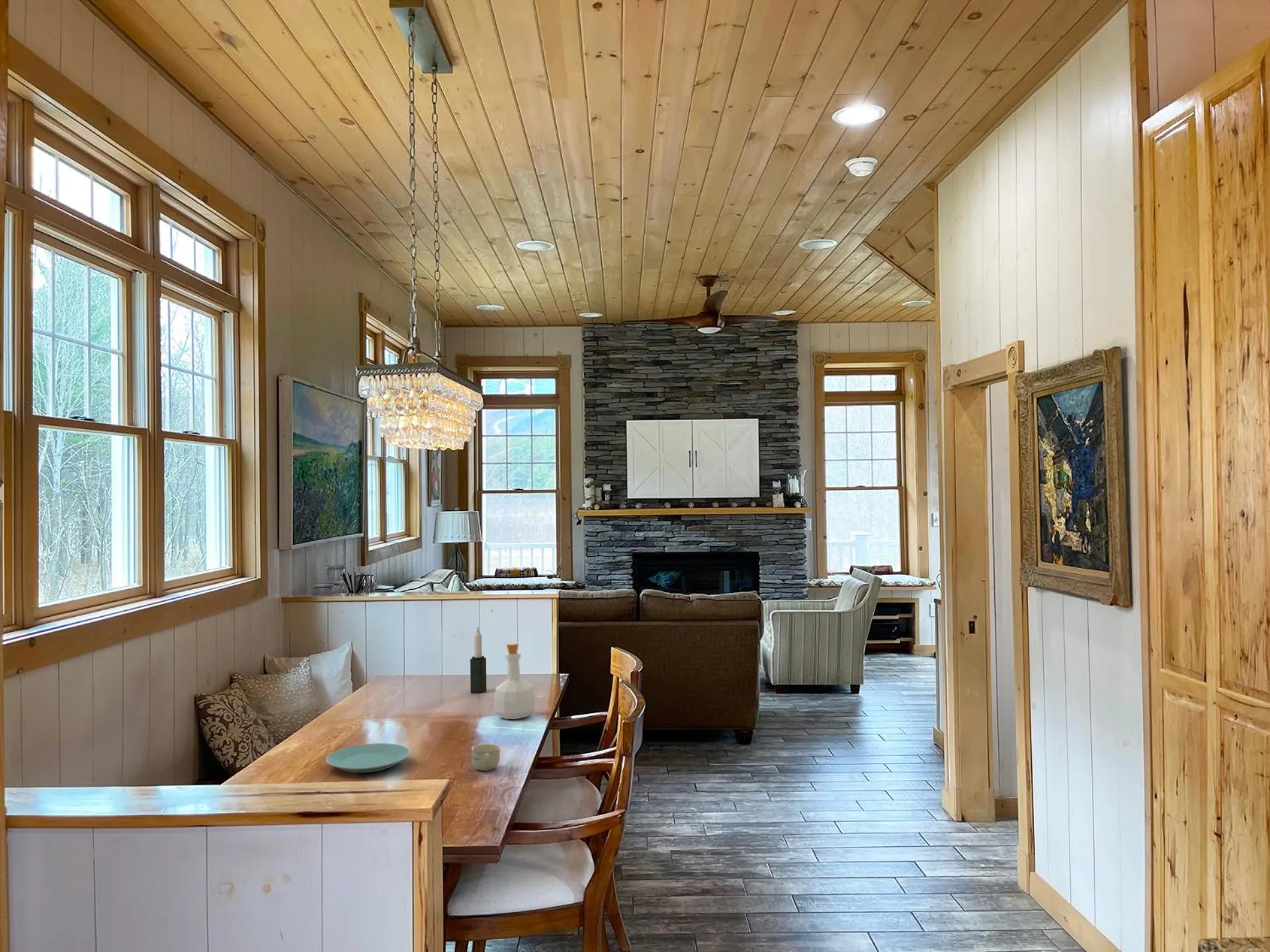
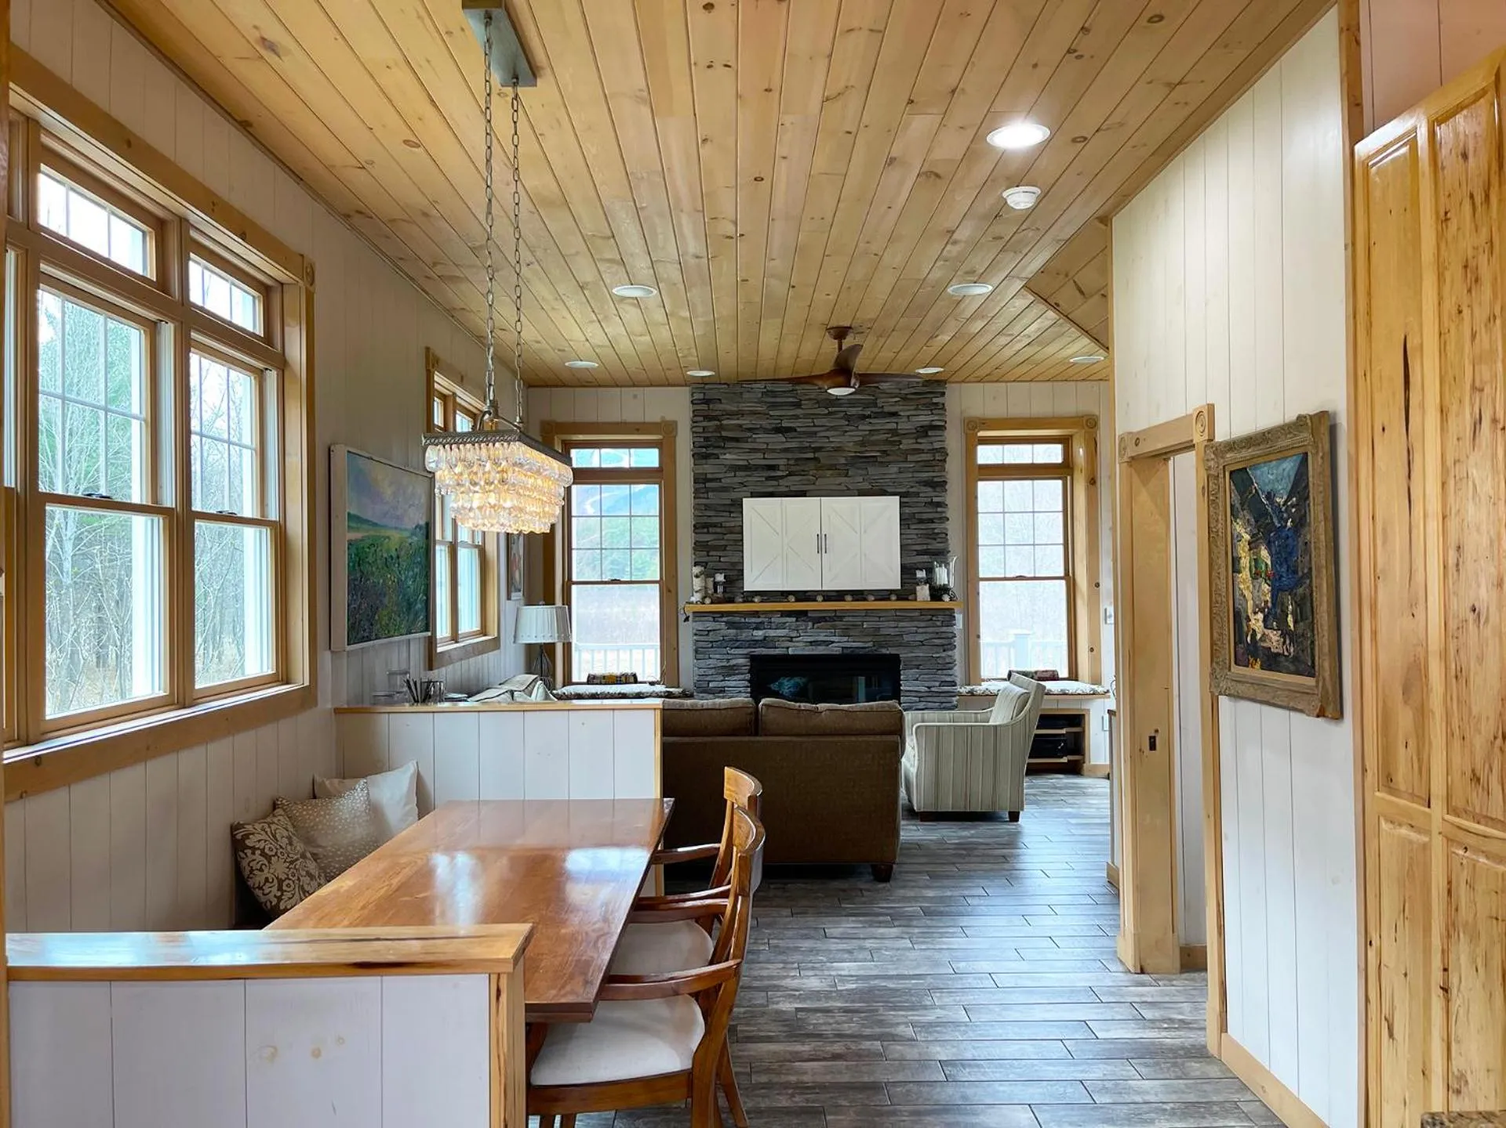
- plate [325,742,411,773]
- candle [470,626,487,694]
- bottle [494,641,536,720]
- cup [471,743,501,772]
